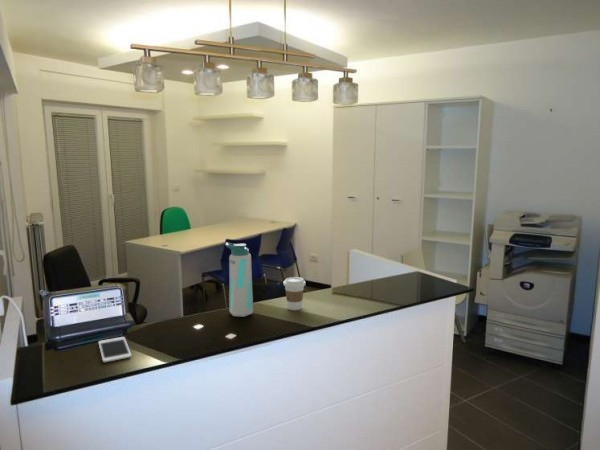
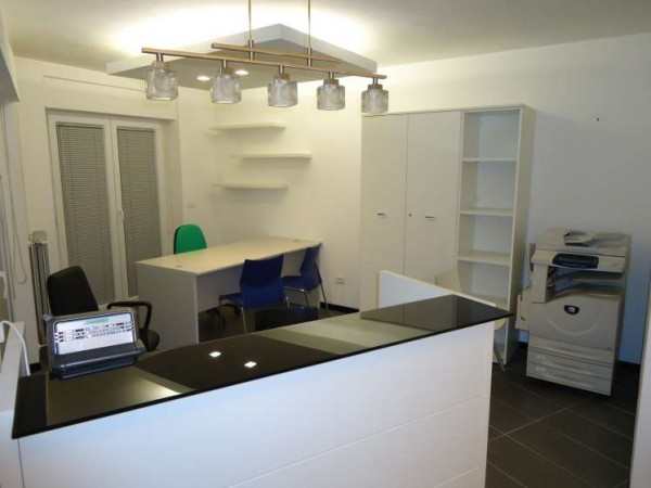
- cell phone [98,336,133,363]
- coffee cup [283,276,306,311]
- water bottle [224,241,254,318]
